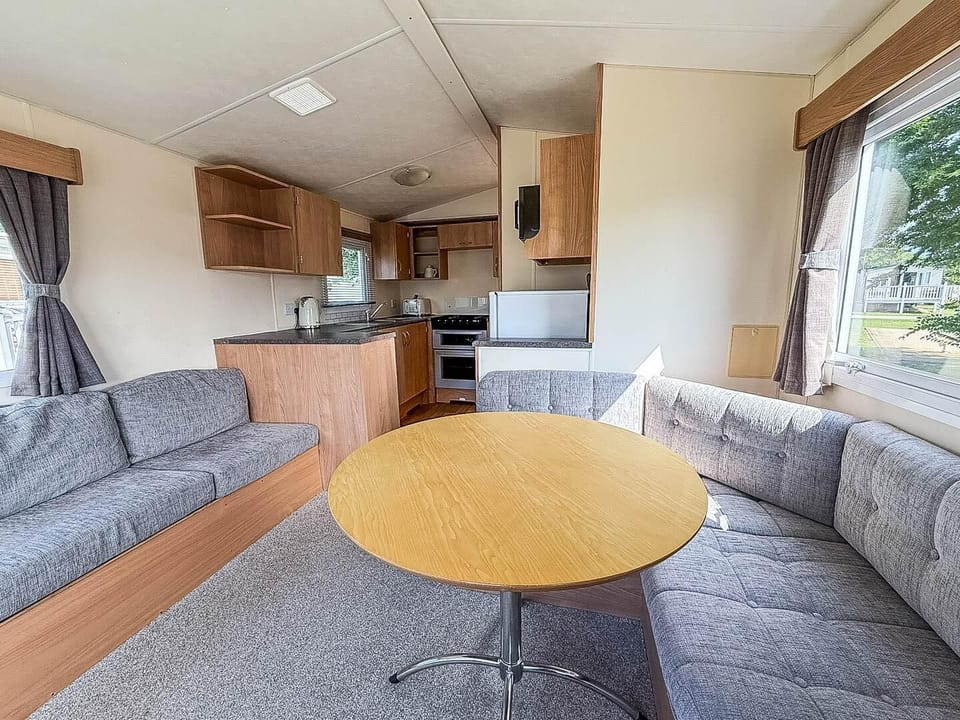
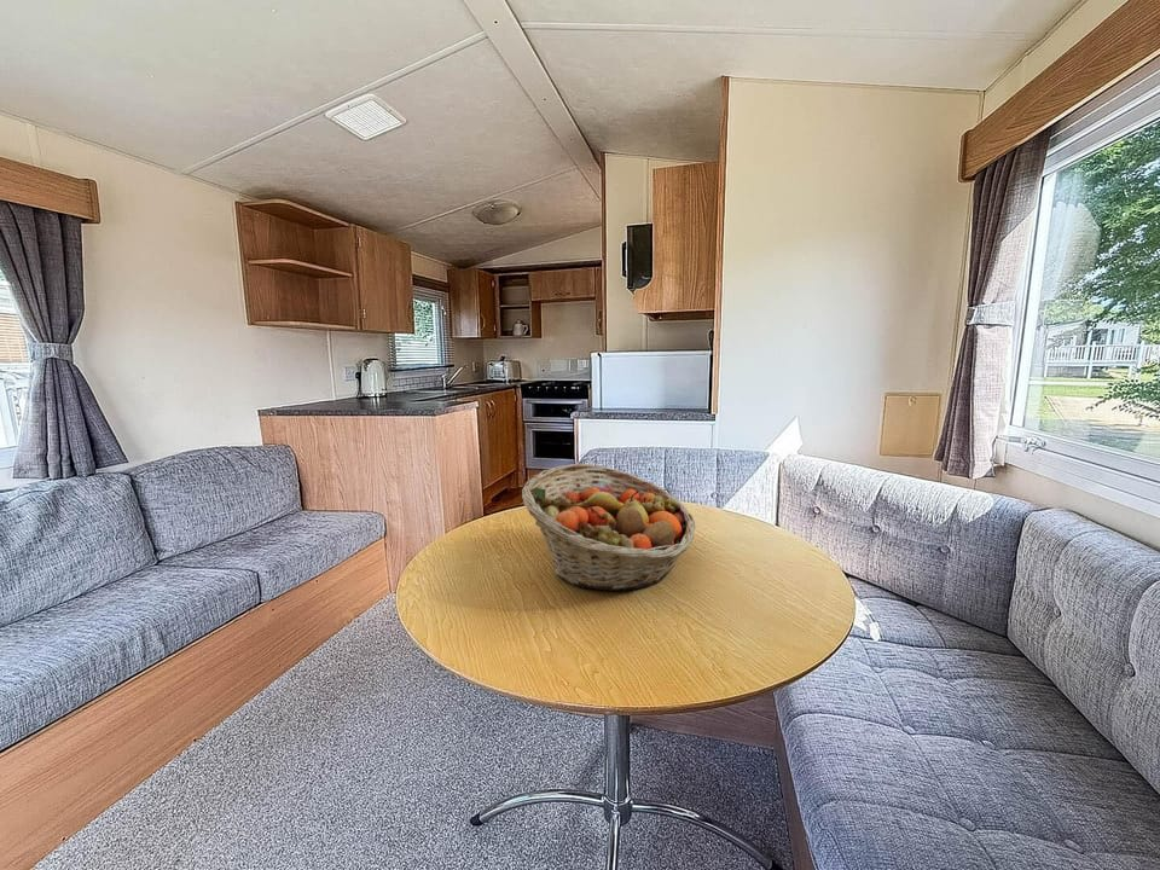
+ fruit basket [521,463,696,592]
